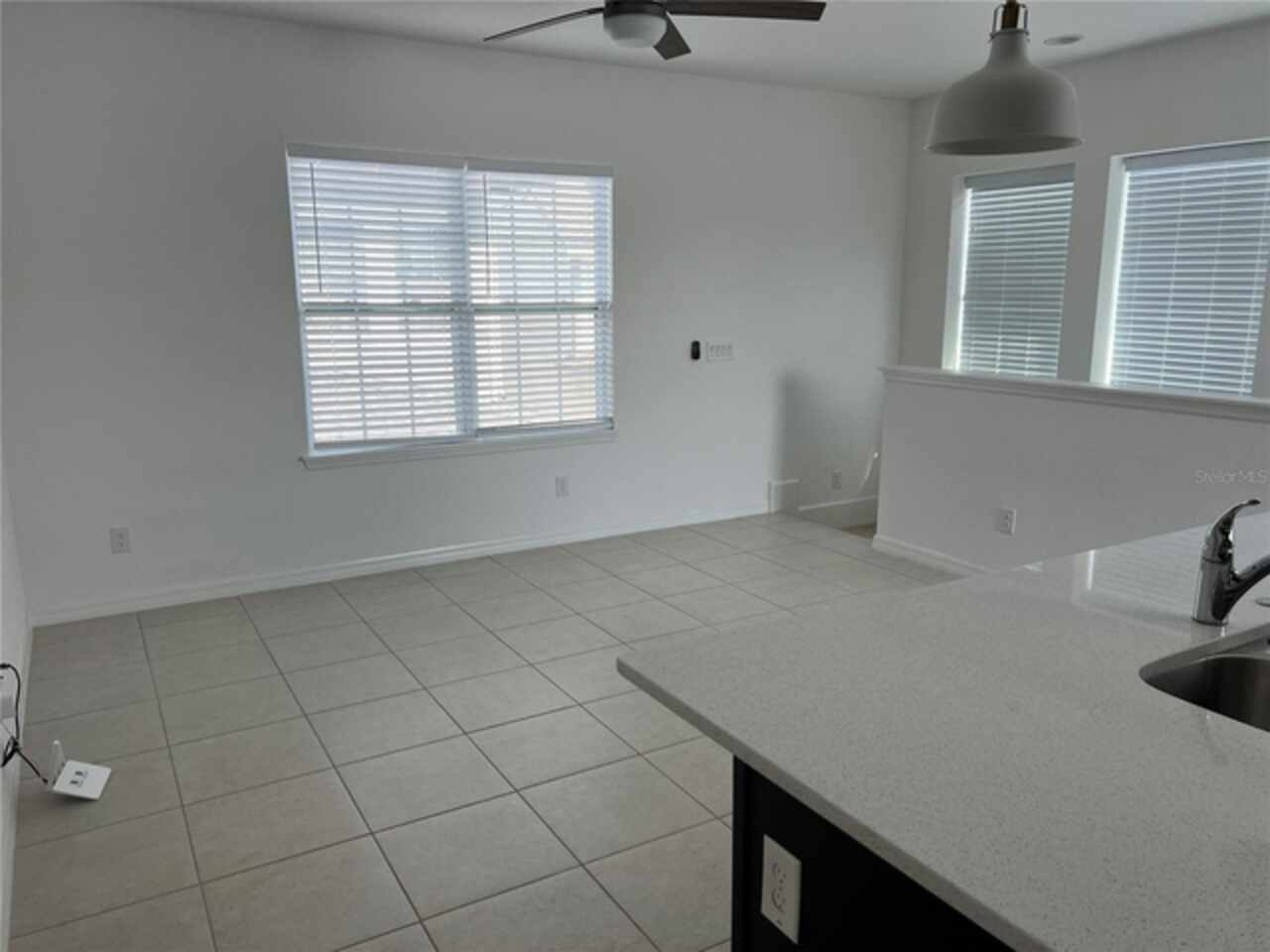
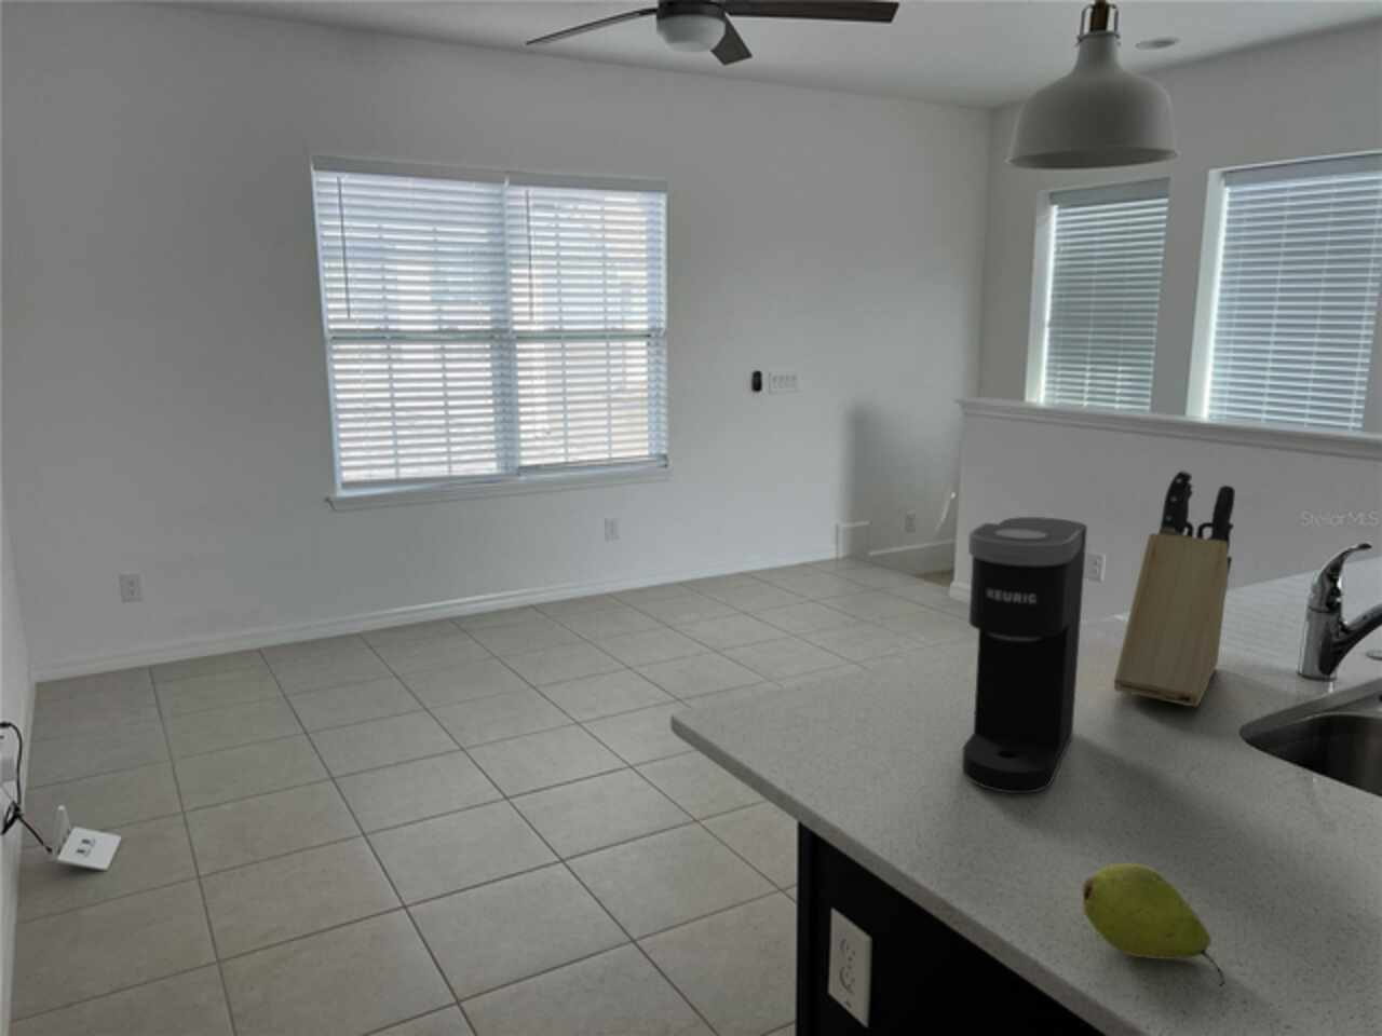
+ fruit [1082,862,1226,987]
+ coffee maker [961,516,1088,794]
+ knife block [1113,469,1236,707]
